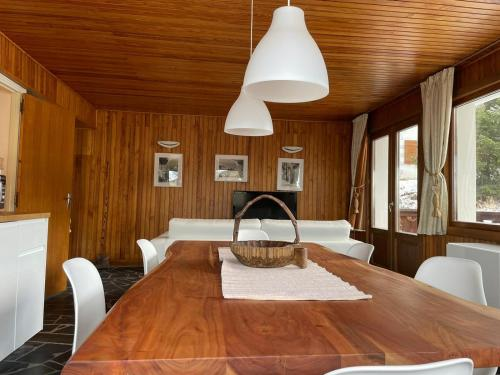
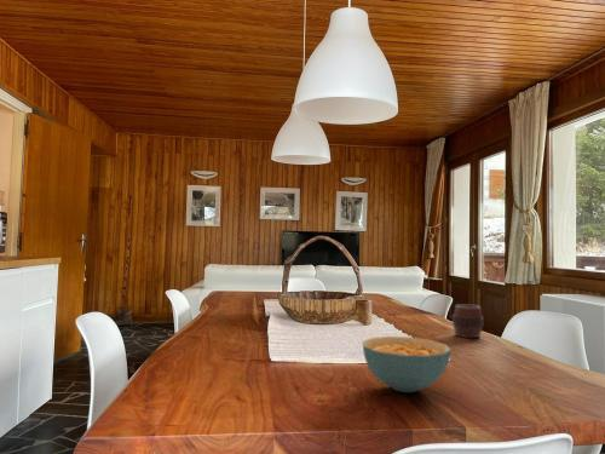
+ cup [451,304,484,339]
+ cereal bowl [362,335,453,393]
